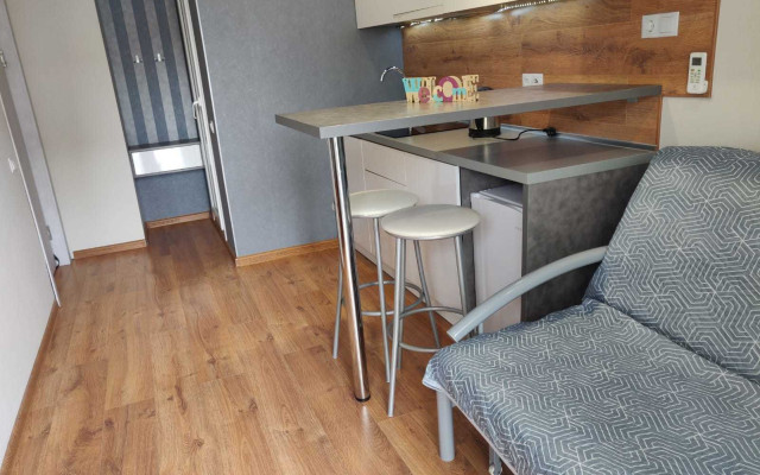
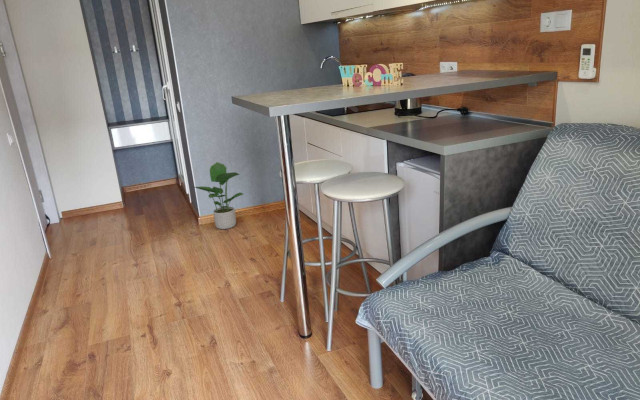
+ potted plant [194,161,244,230]
